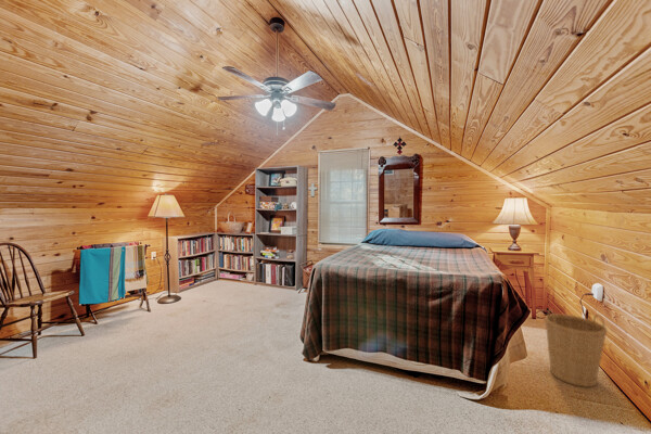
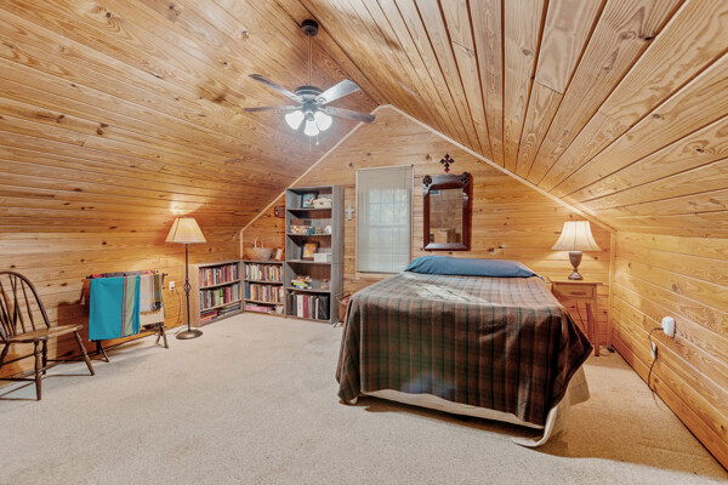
- basket [544,308,608,388]
